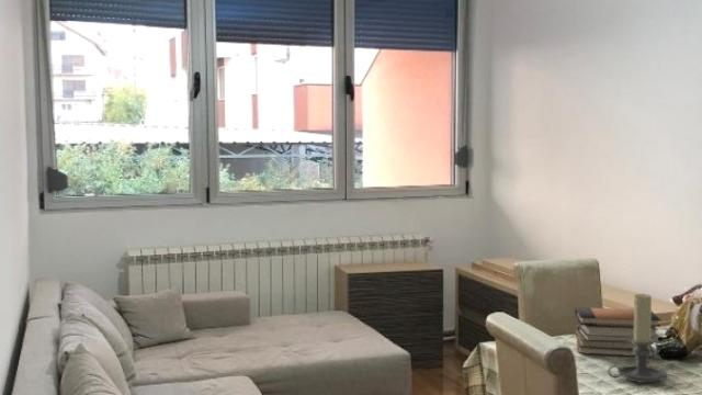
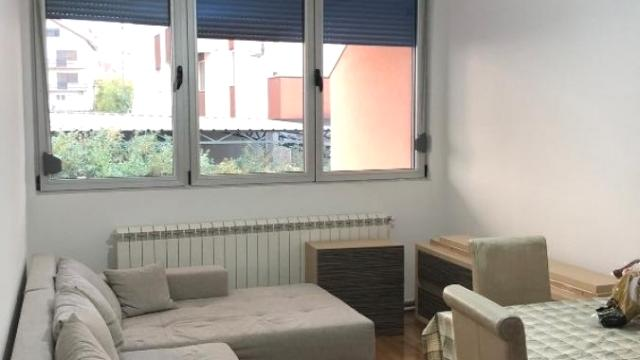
- candle holder [607,292,668,384]
- book stack [574,306,661,359]
